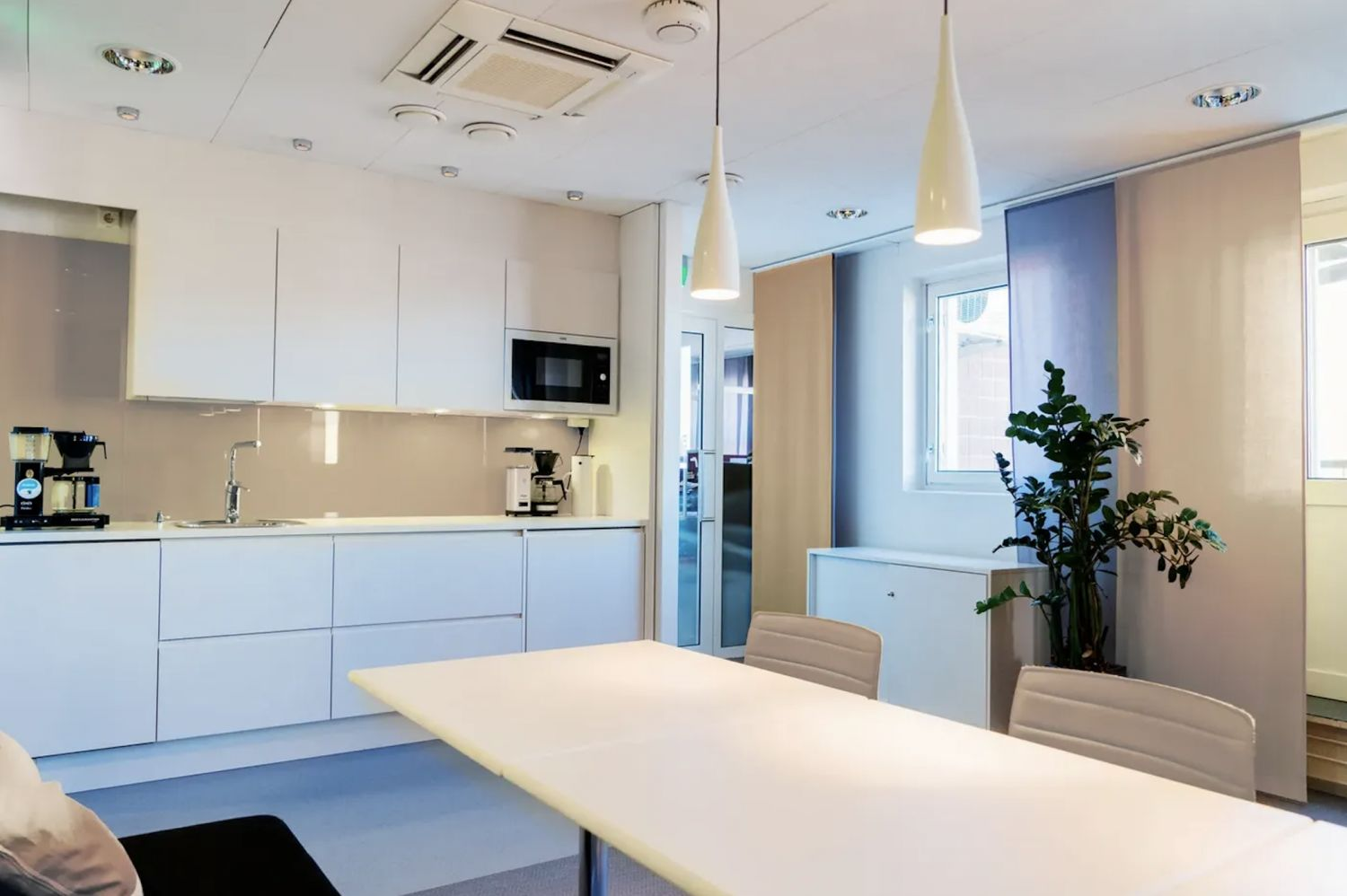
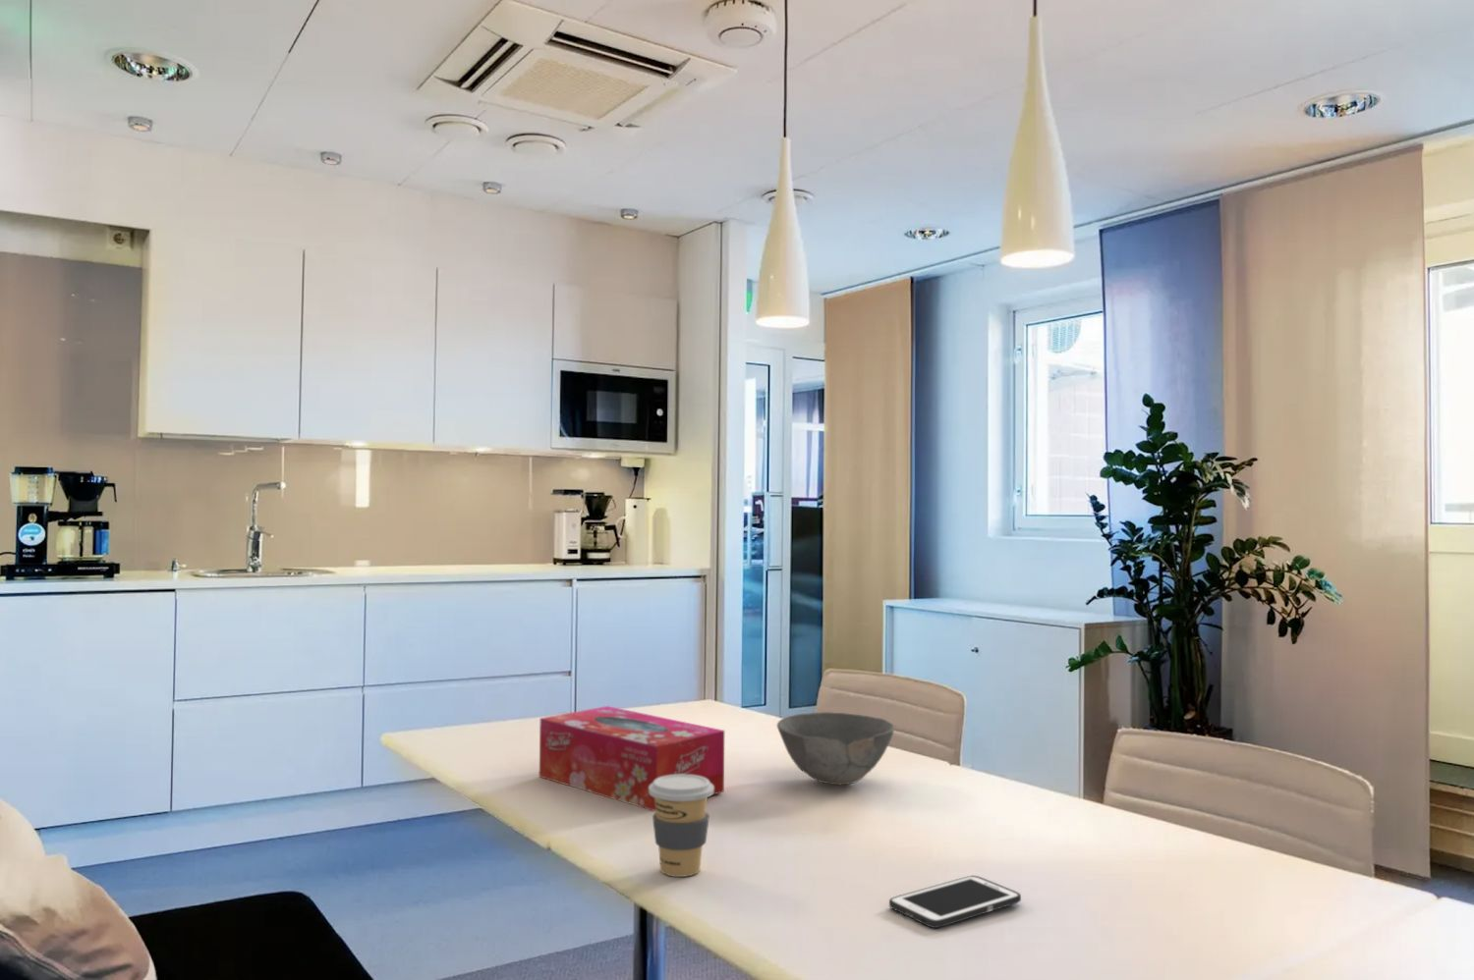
+ tissue box [538,705,726,812]
+ coffee cup [649,774,715,878]
+ bowl [776,712,895,785]
+ cell phone [889,875,1022,929]
